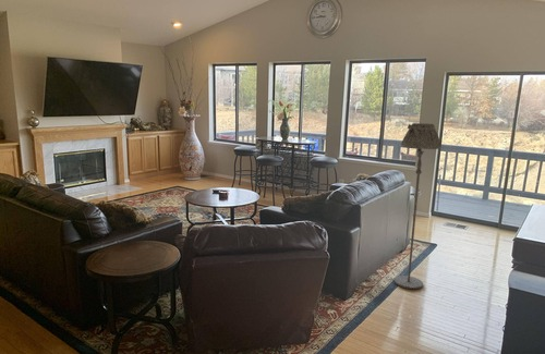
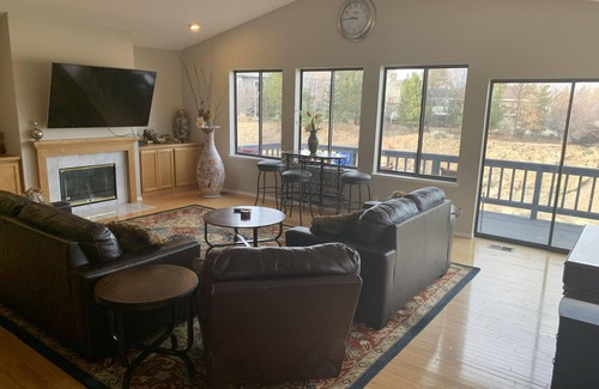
- floor lamp [393,122,443,290]
